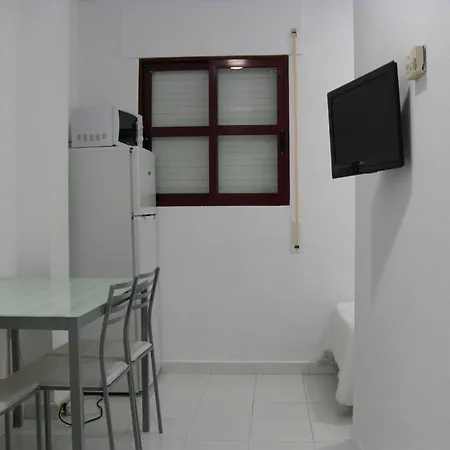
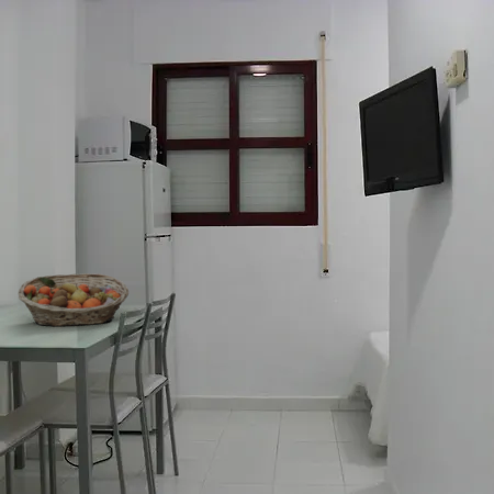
+ fruit basket [18,272,130,327]
